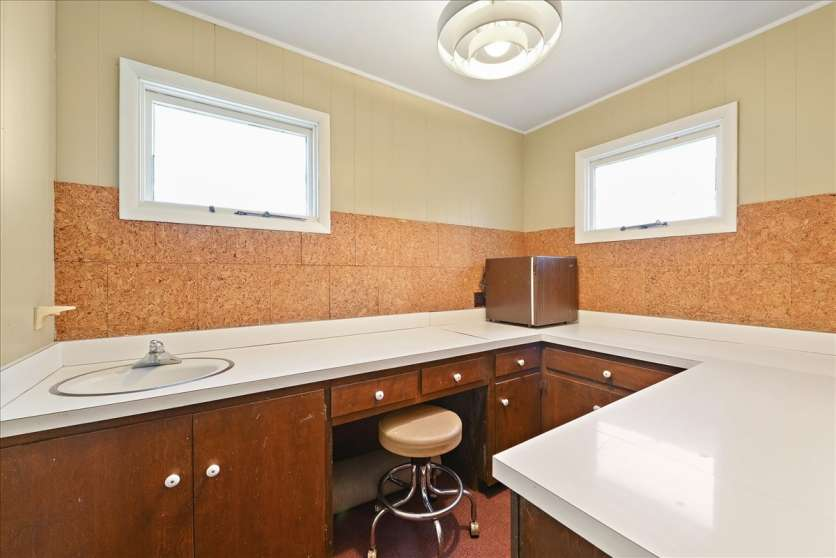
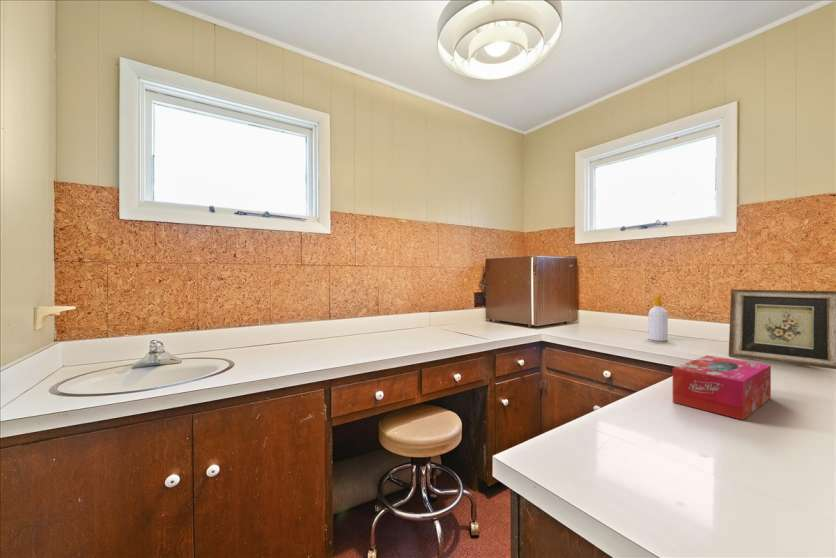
+ soap bottle [647,295,669,342]
+ picture frame [728,288,836,370]
+ tissue box [672,354,772,421]
